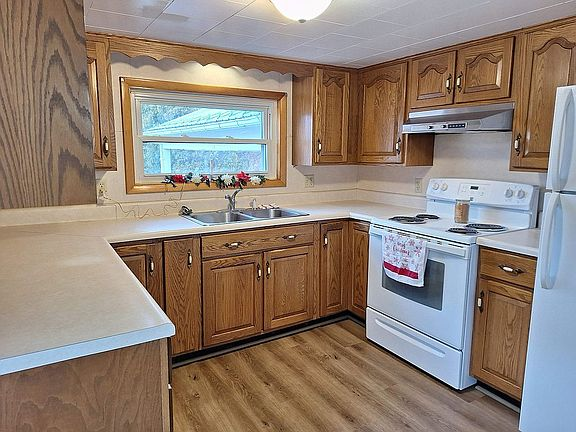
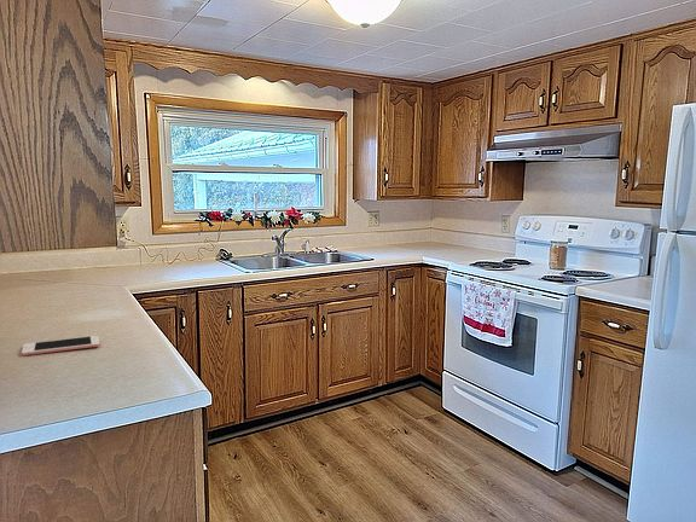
+ cell phone [21,335,100,356]
